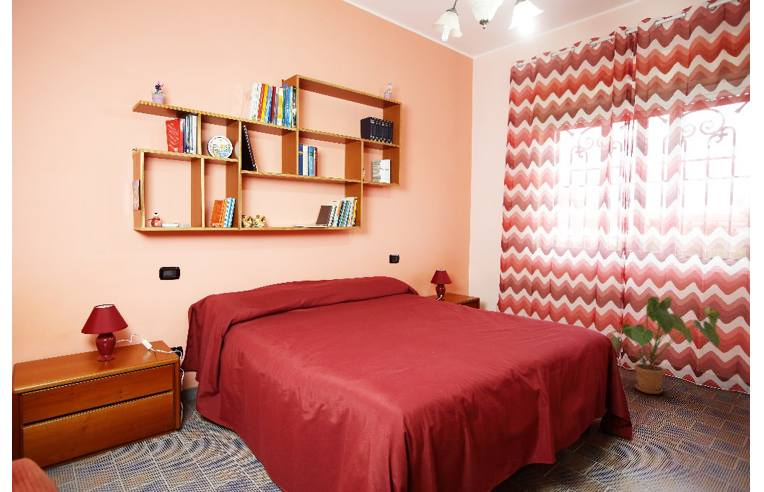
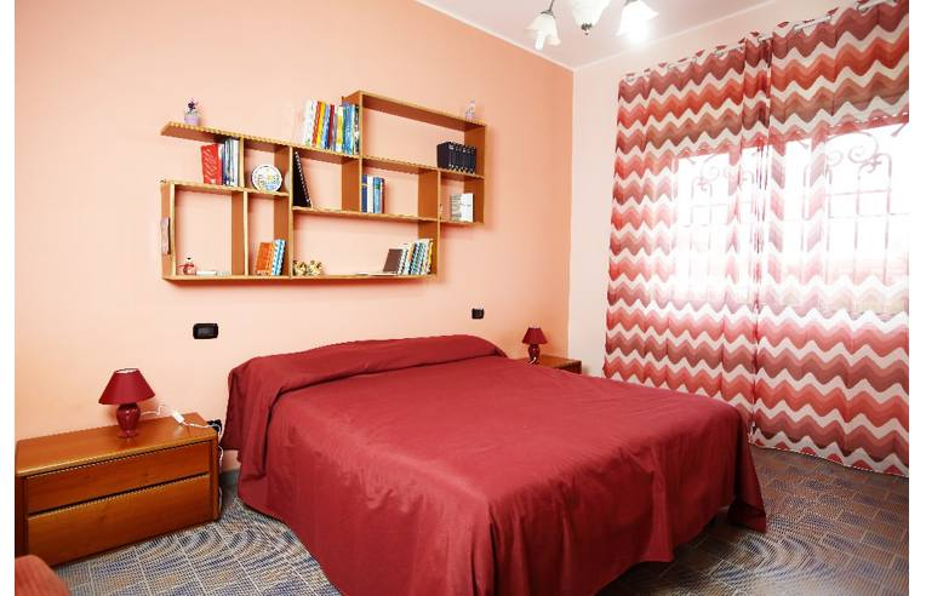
- house plant [610,295,721,395]
